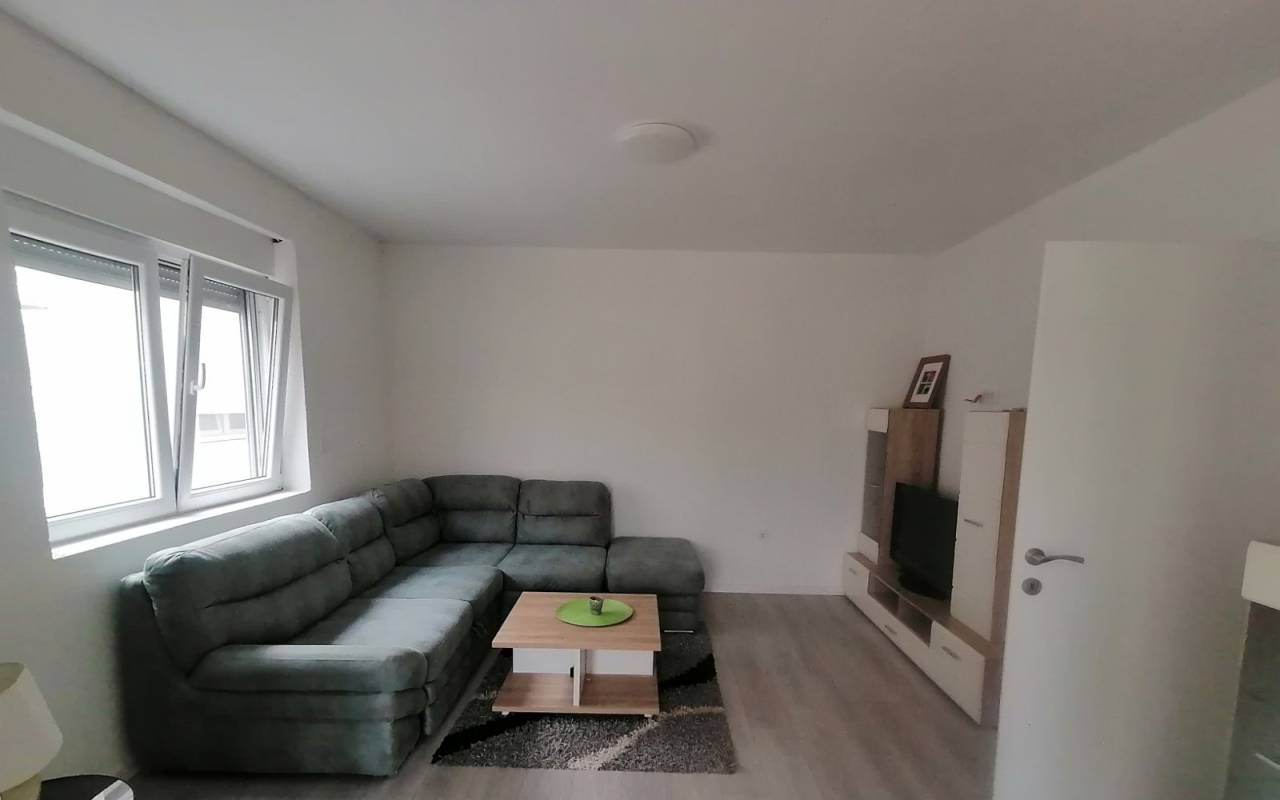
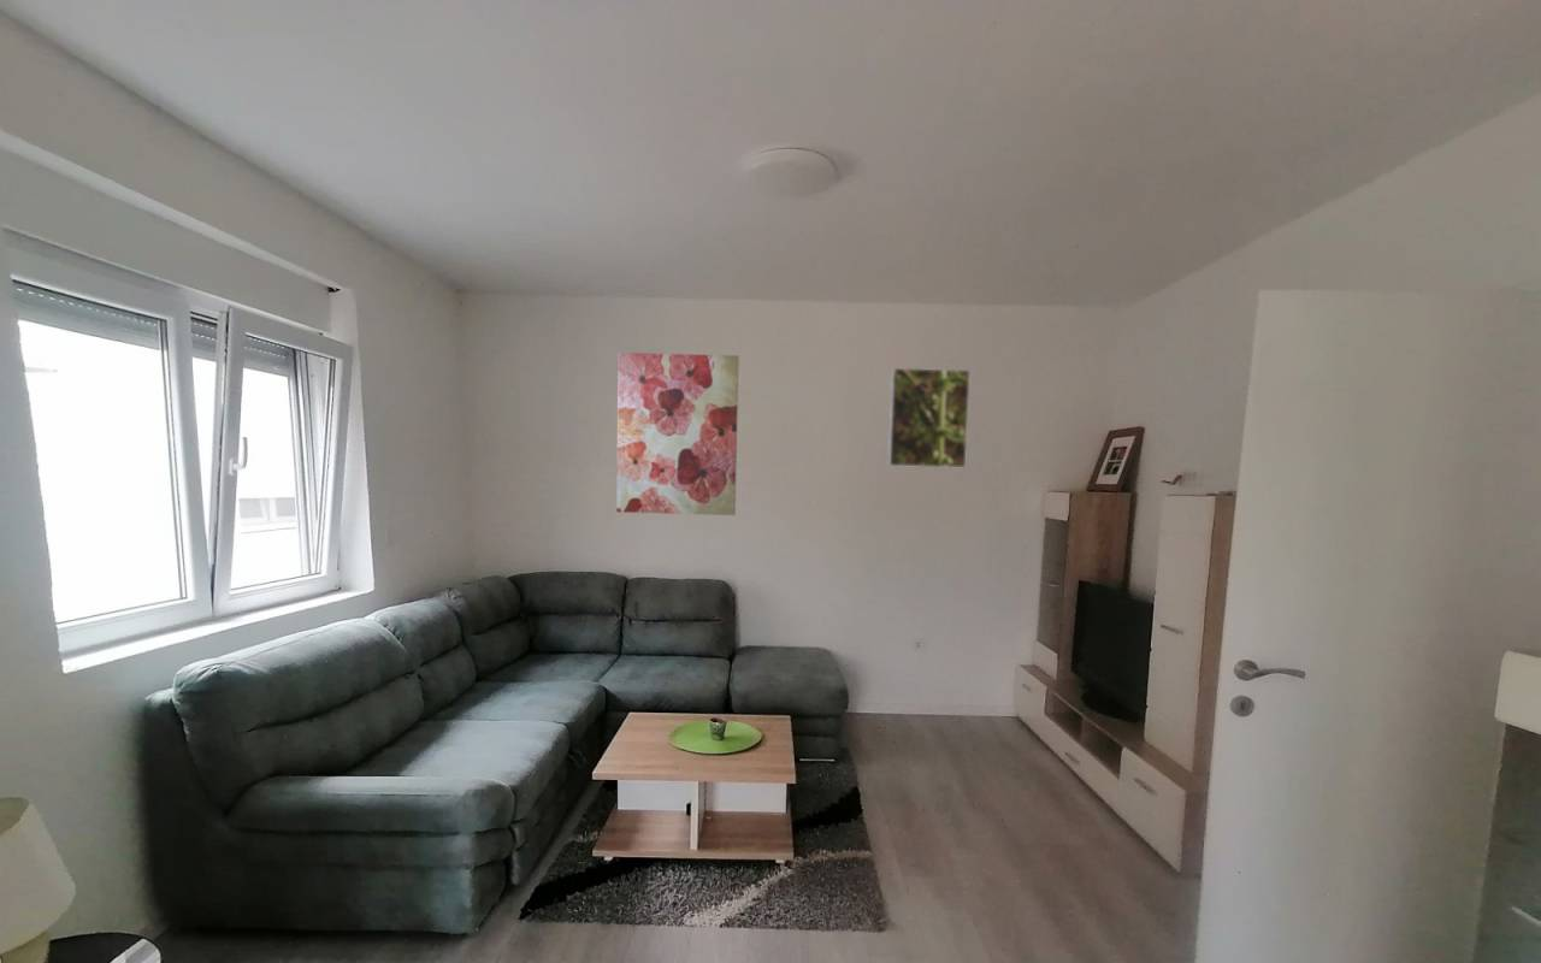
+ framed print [887,367,972,468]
+ wall art [615,351,740,516]
